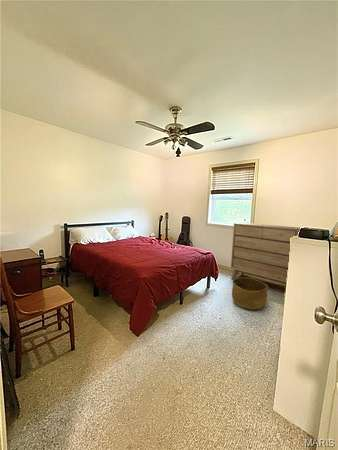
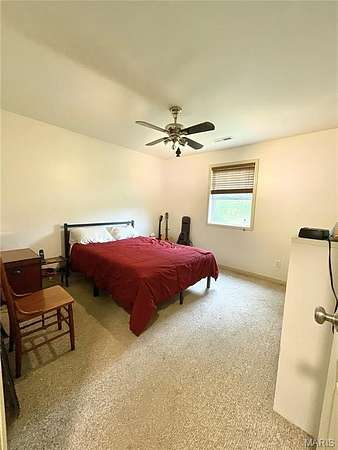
- basket [231,277,269,310]
- dresser [230,222,301,289]
